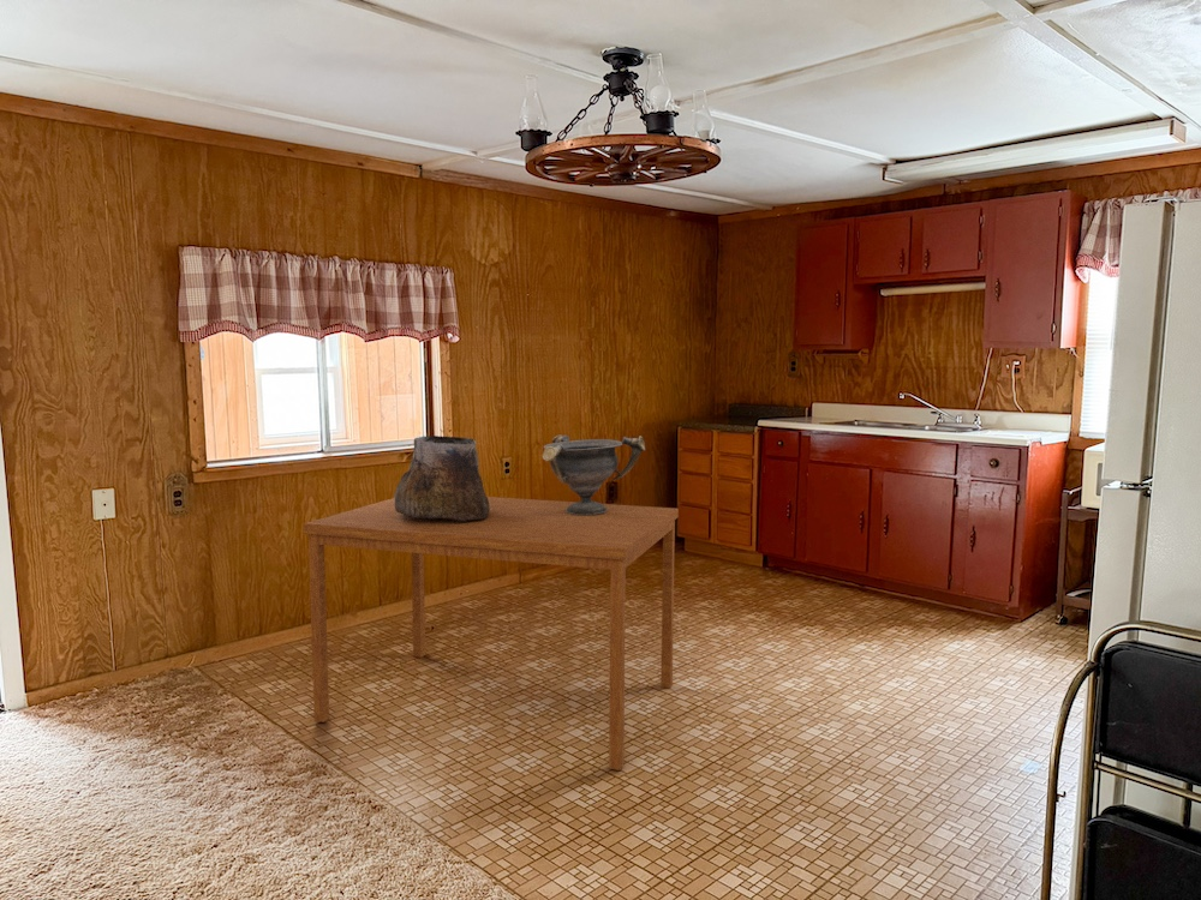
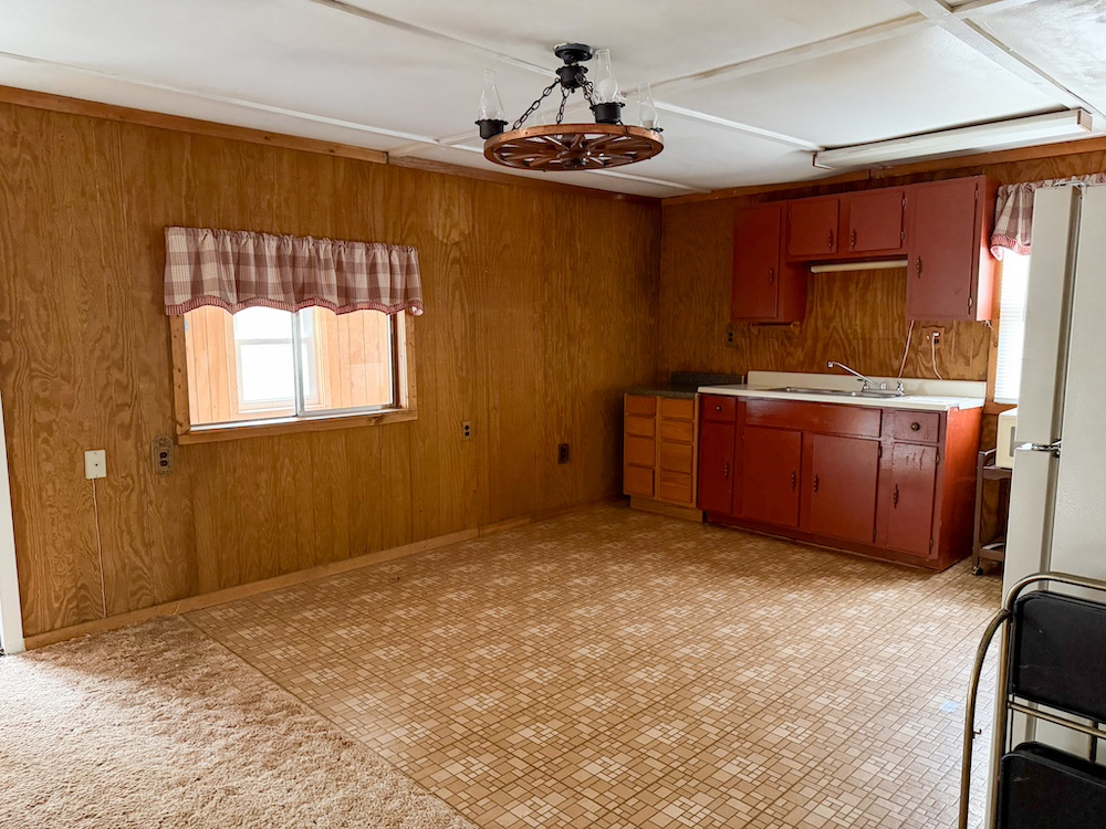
- decorative bowl [542,434,646,515]
- dining table [303,496,680,772]
- vase [394,434,490,522]
